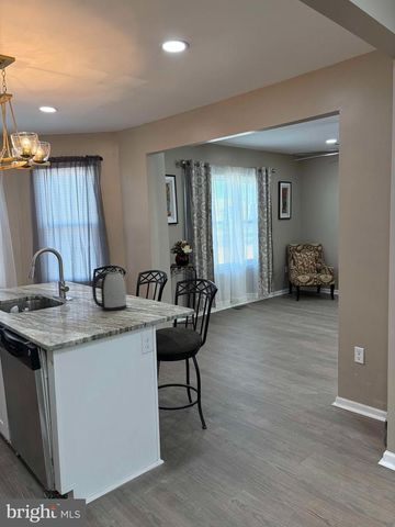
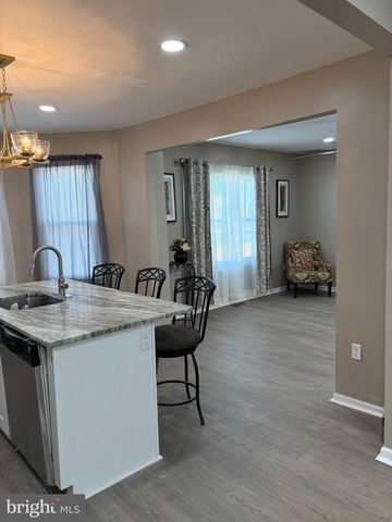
- kettle [91,269,127,312]
